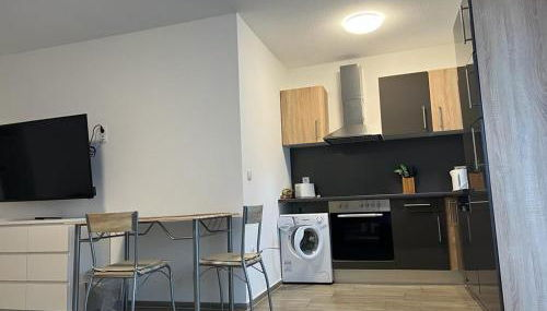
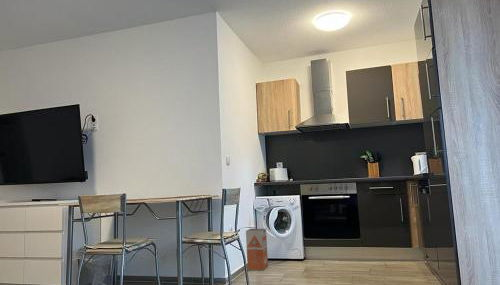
+ waste bin [245,227,269,271]
